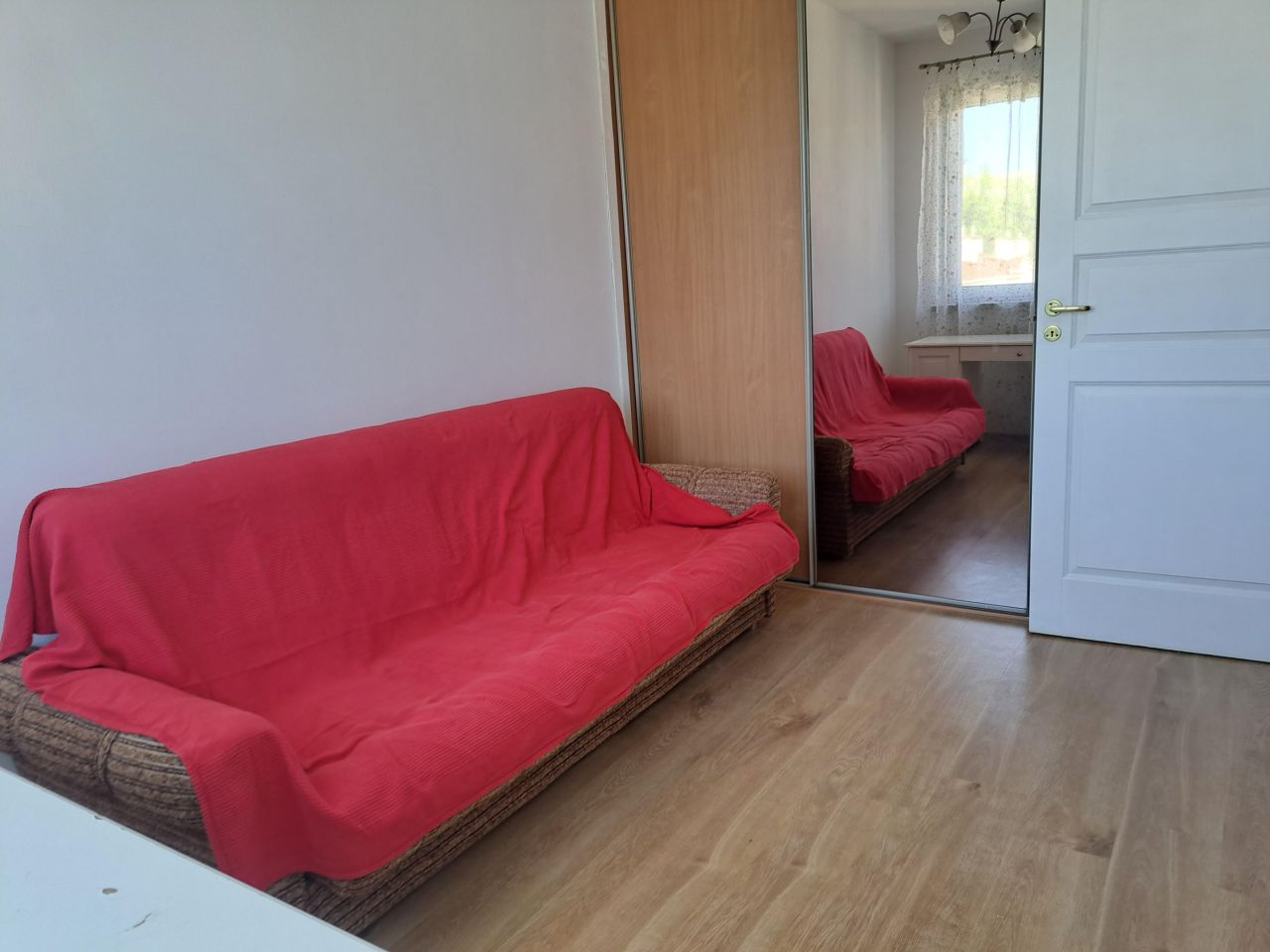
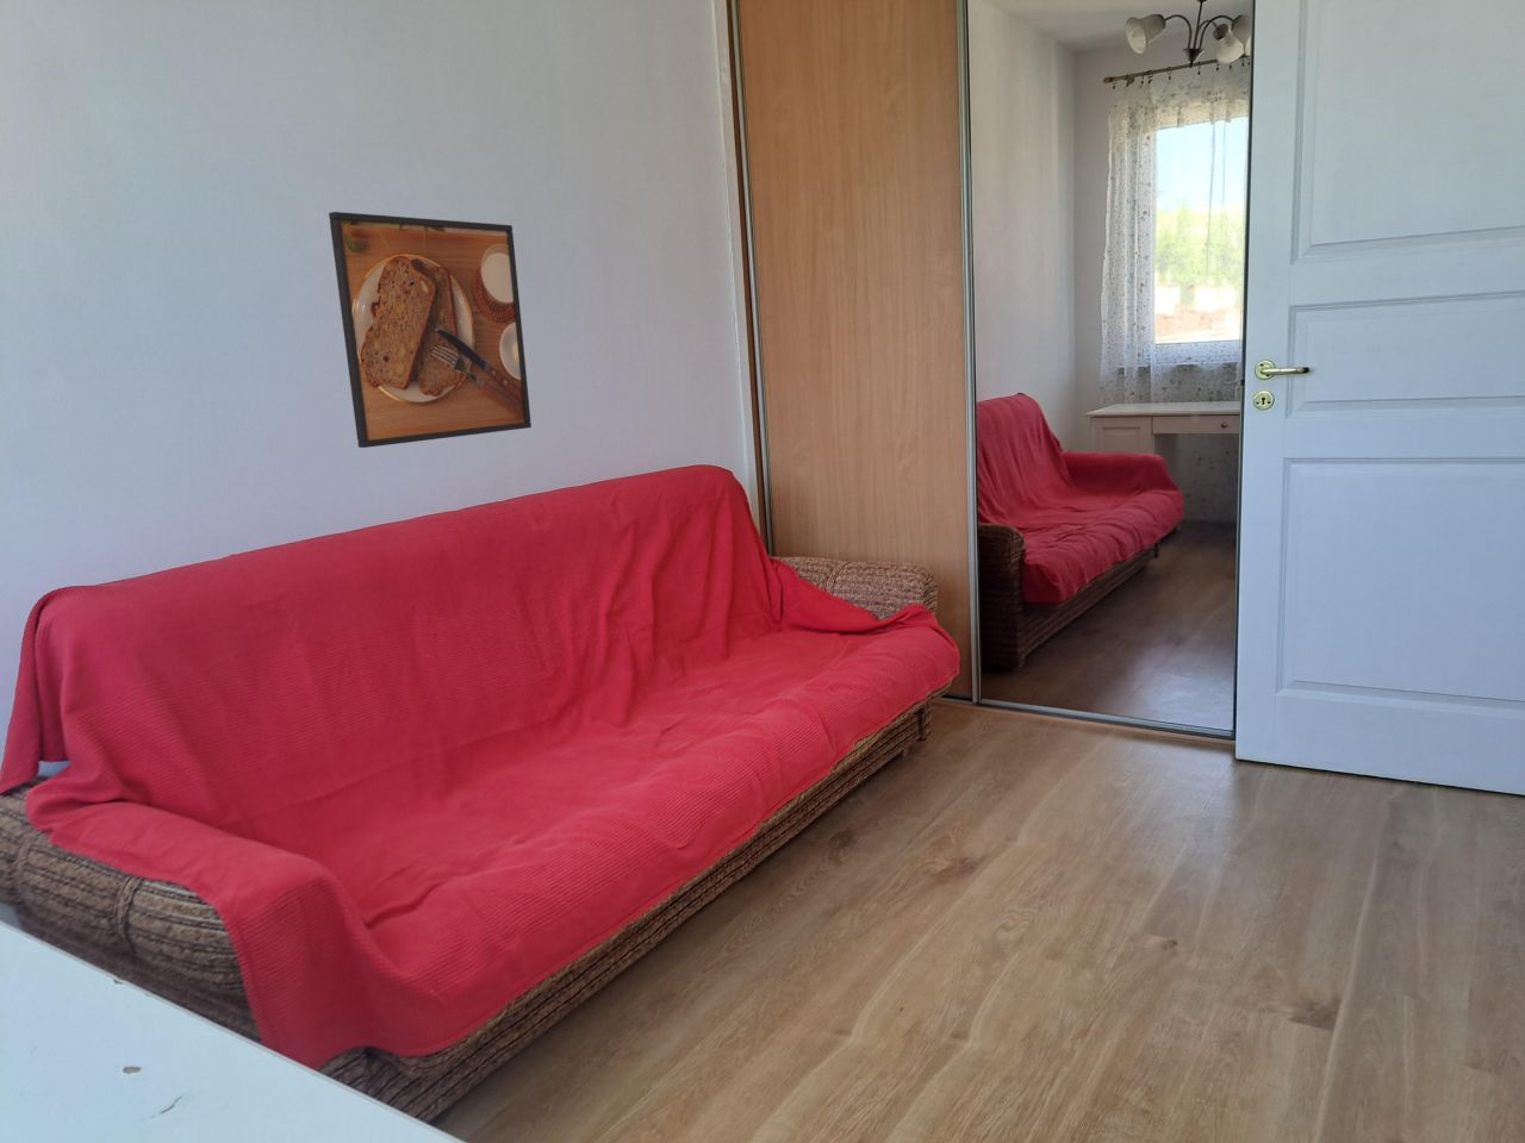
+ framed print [328,211,533,449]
